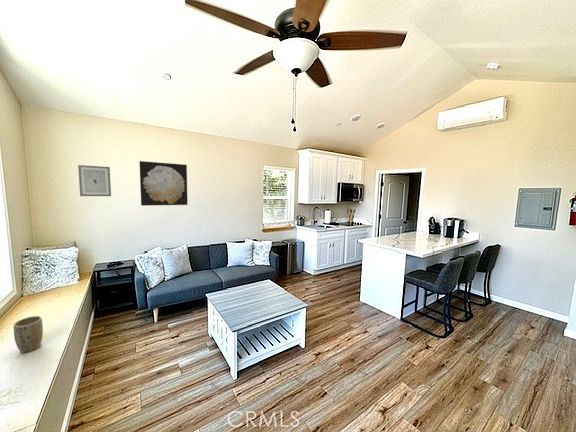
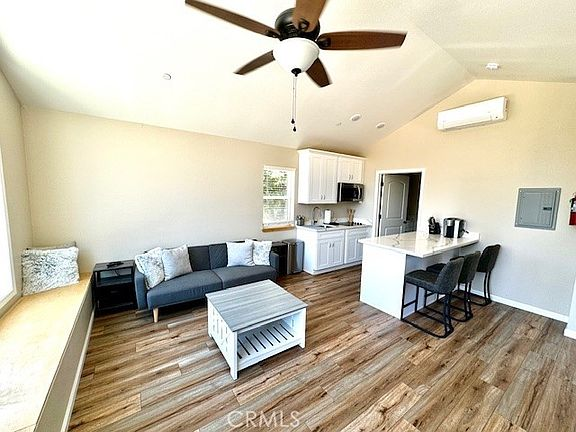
- wall art [138,160,189,207]
- plant pot [13,315,44,354]
- wall art [77,164,112,197]
